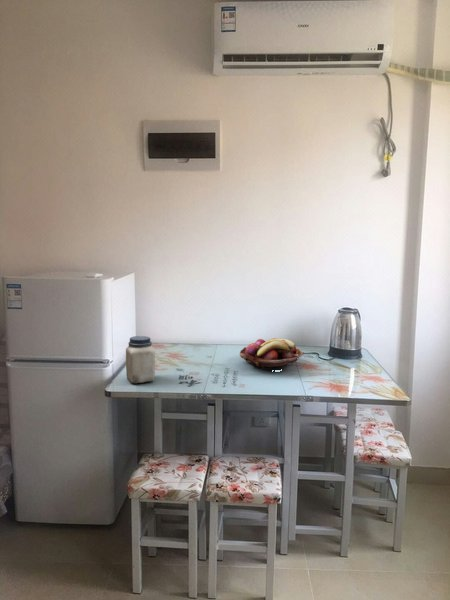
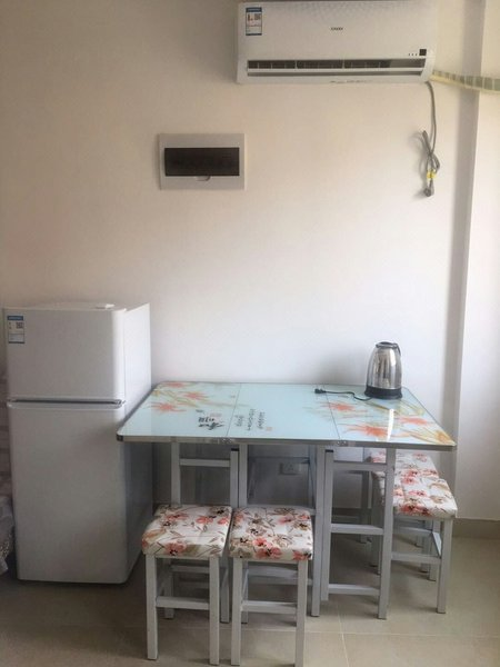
- fruit basket [239,337,305,371]
- jar [125,335,156,384]
